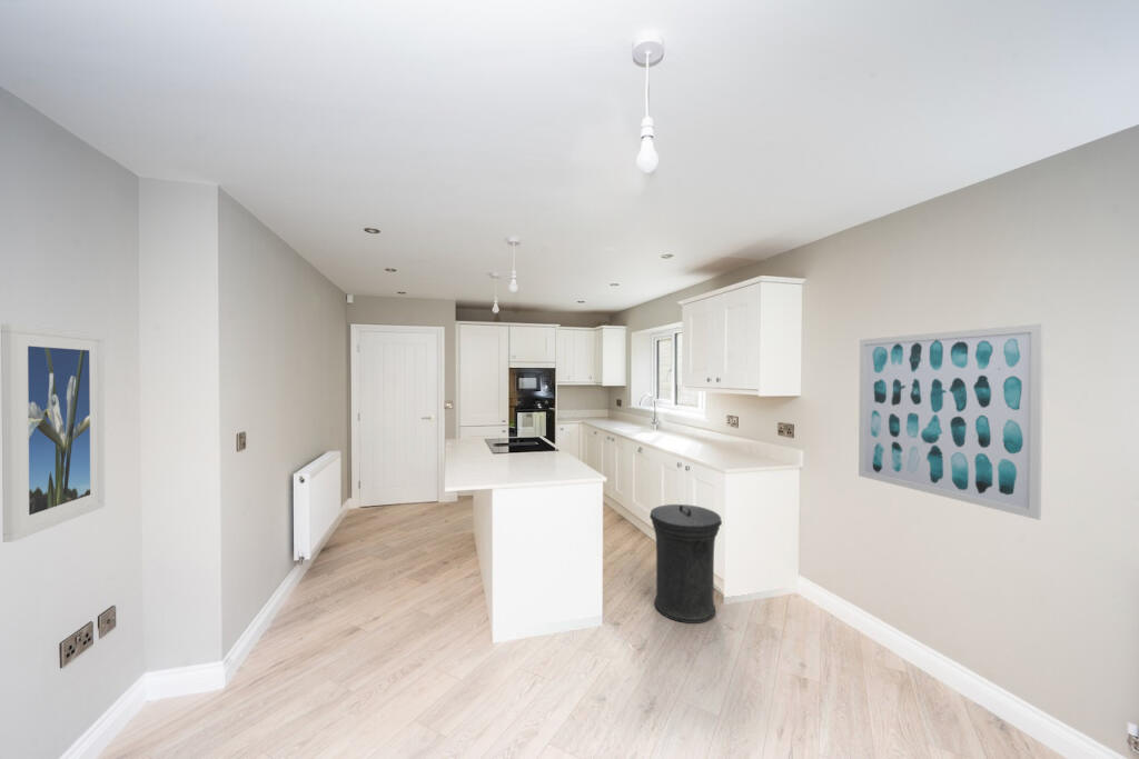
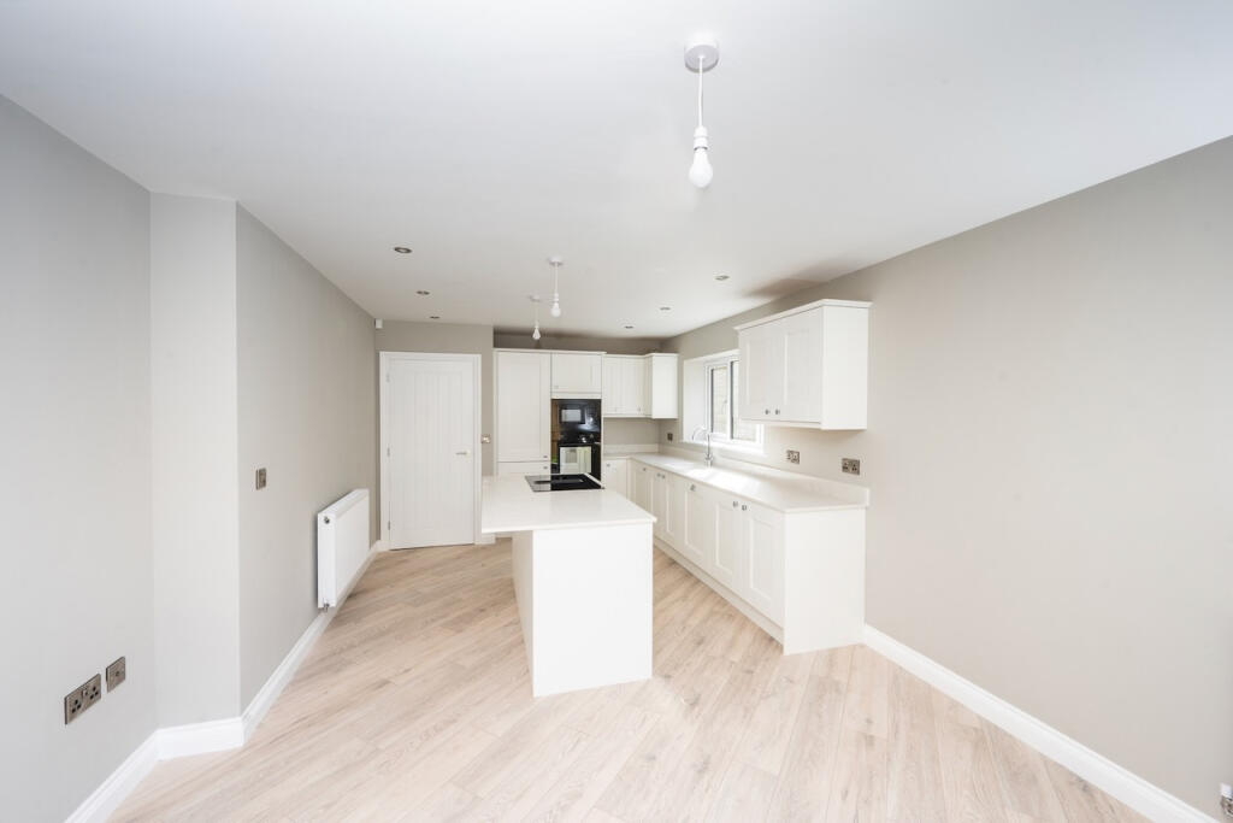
- wall art [858,322,1044,521]
- trash can [648,503,723,625]
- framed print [0,323,106,543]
